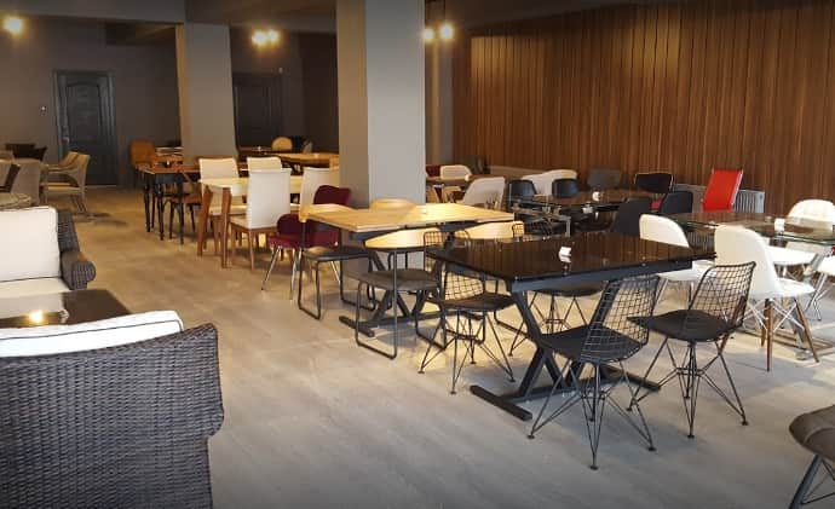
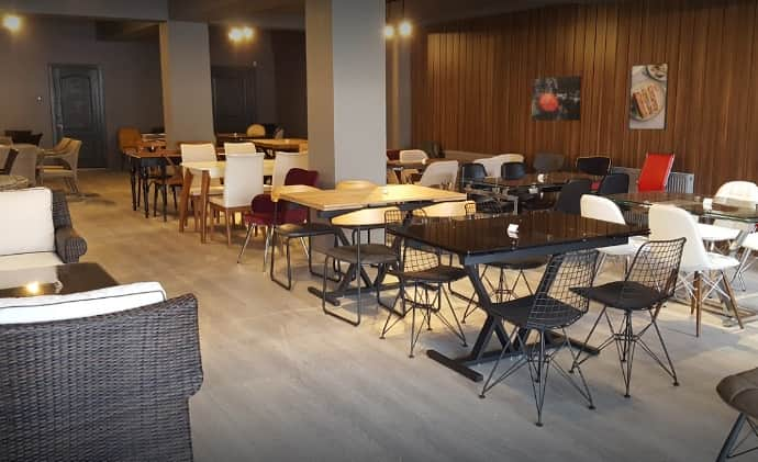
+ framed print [627,61,670,132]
+ wall art [531,75,582,122]
